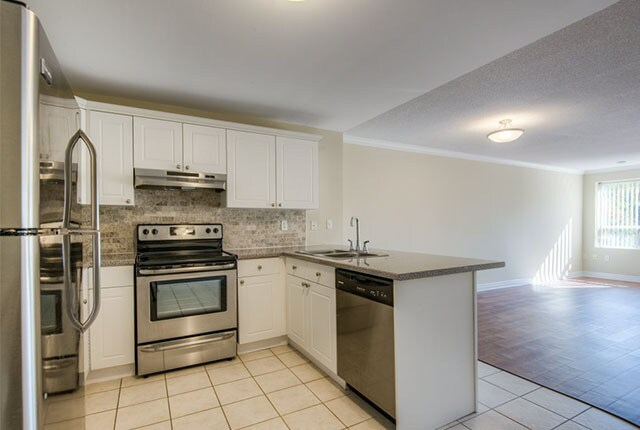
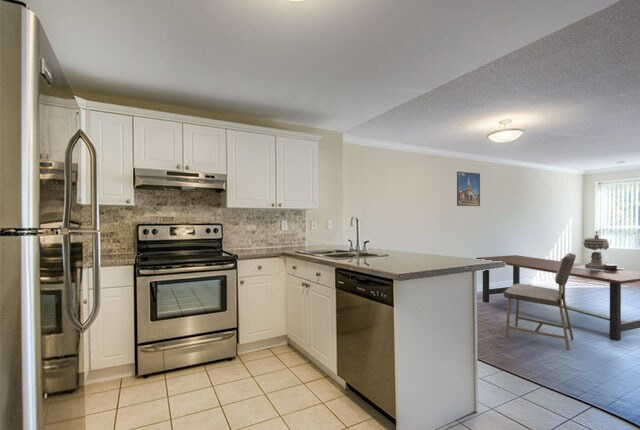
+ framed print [456,171,481,207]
+ dining table [476,254,640,342]
+ baptismal font [573,230,625,272]
+ dining chair [503,252,577,351]
